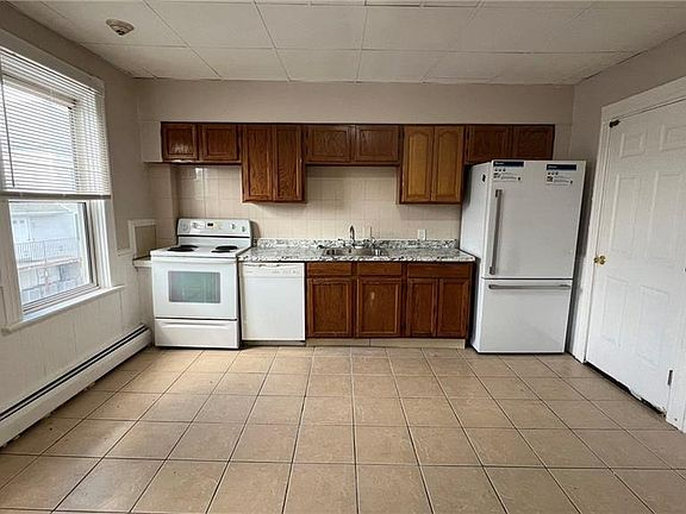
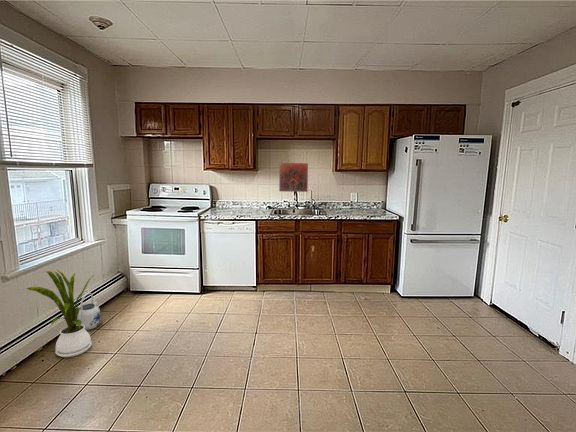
+ house plant [25,269,94,358]
+ teapot [77,292,102,331]
+ decorative tile [278,162,309,193]
